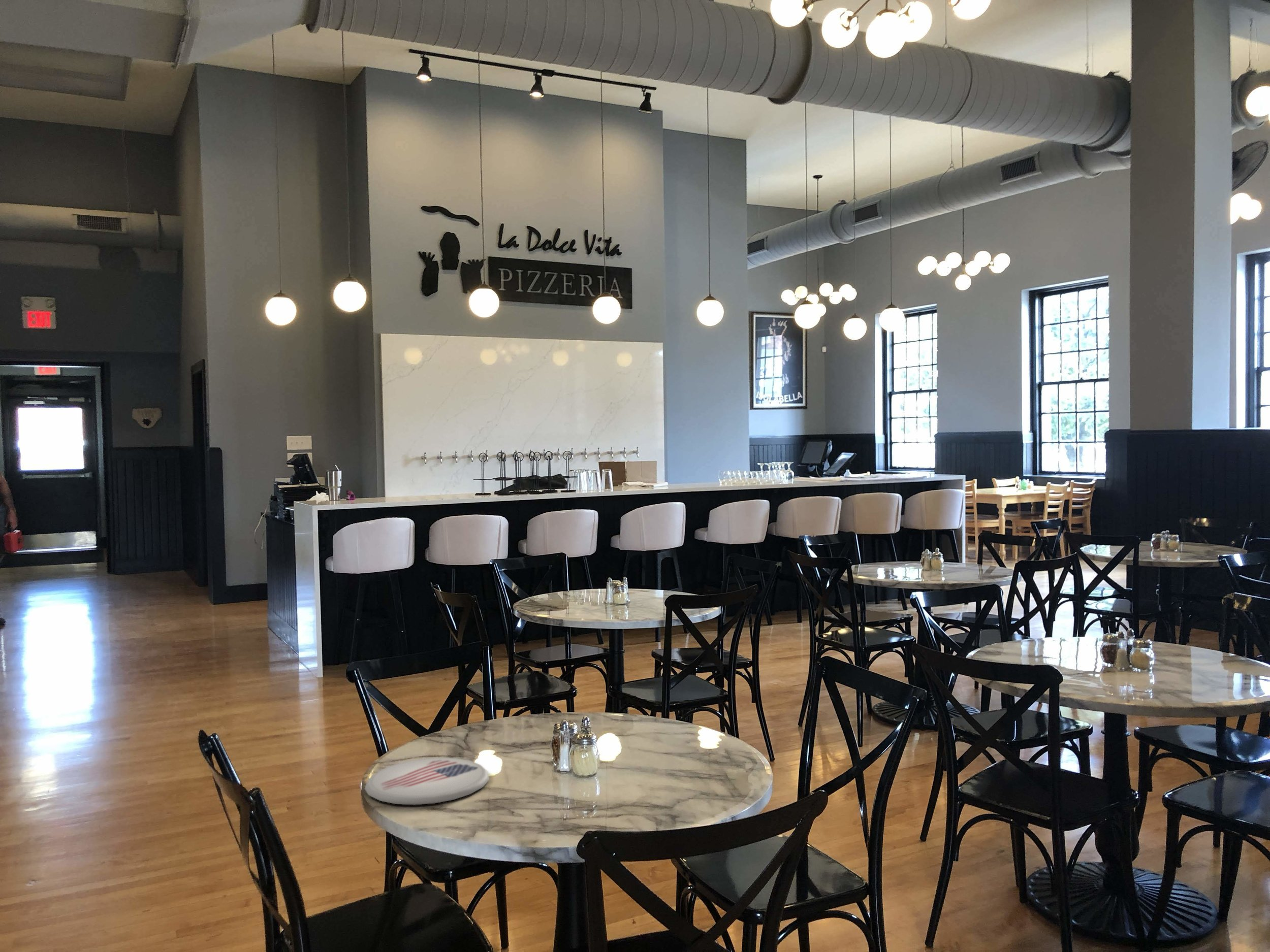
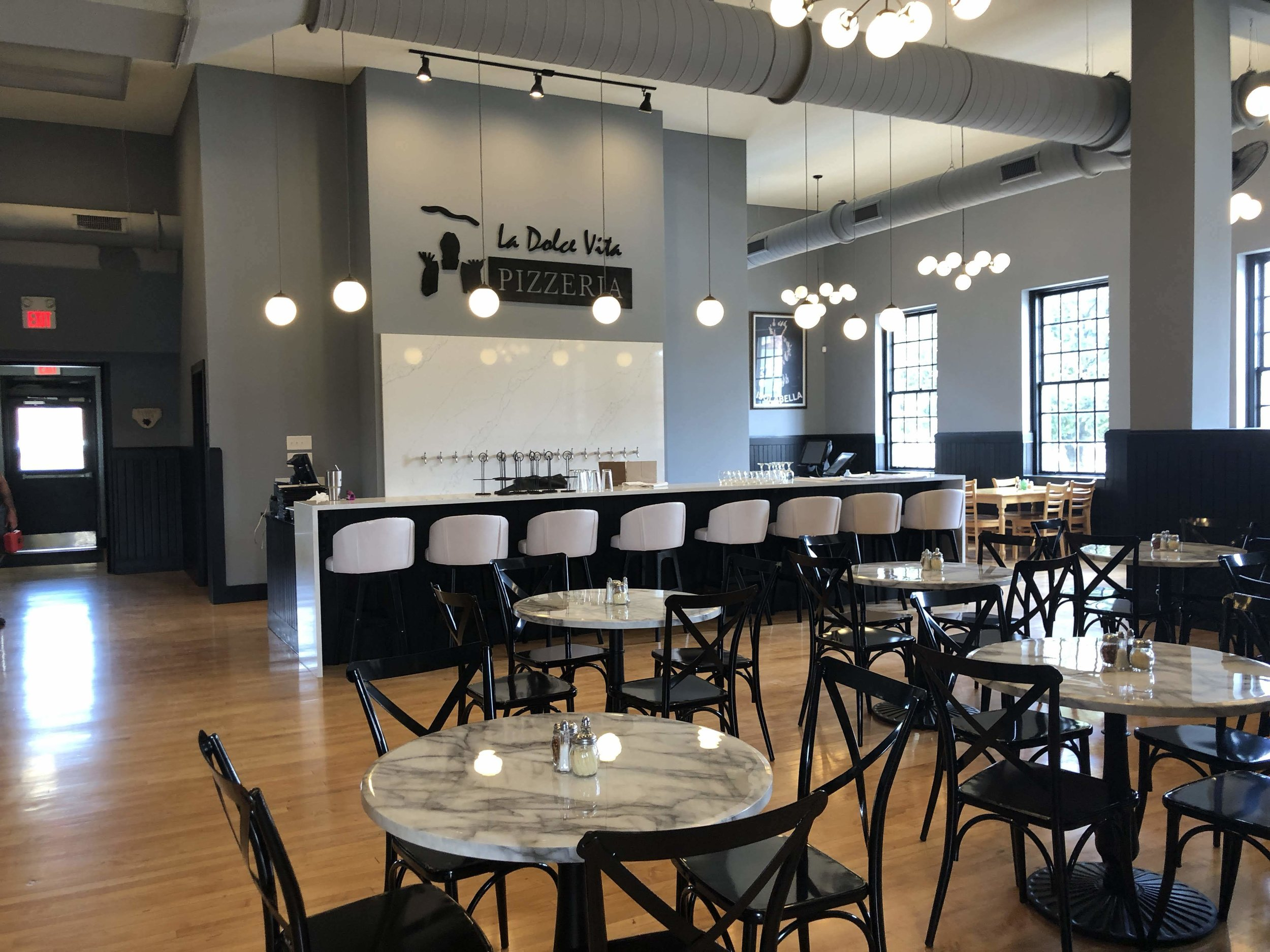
- plate [364,757,490,806]
